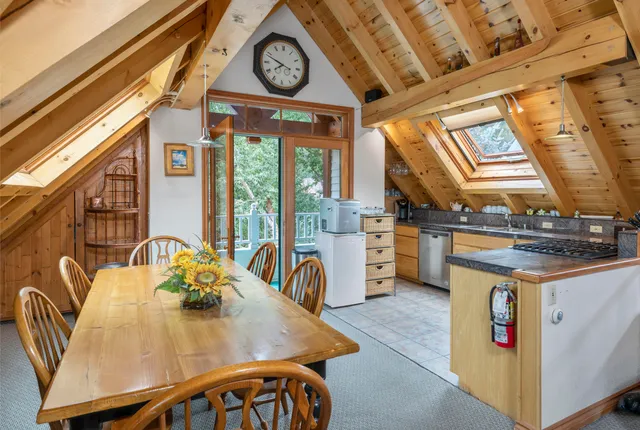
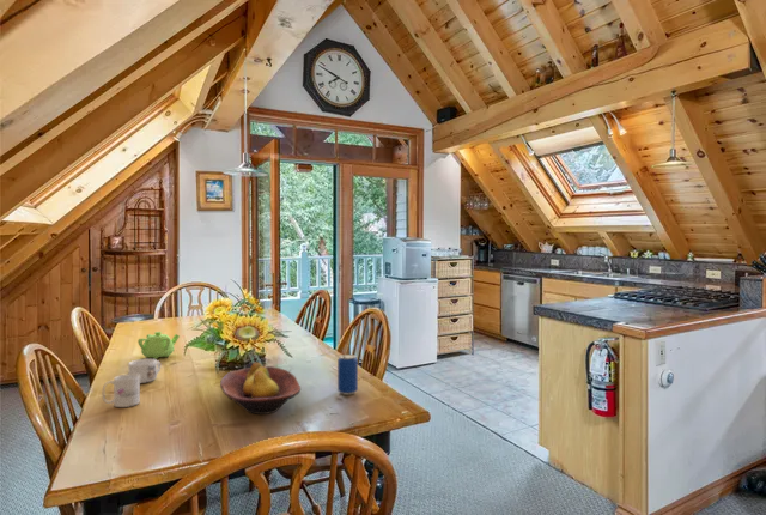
+ teapot [136,331,181,360]
+ mug [102,372,141,408]
+ mug [127,358,162,384]
+ fruit bowl [219,362,302,416]
+ beverage can [336,353,359,396]
